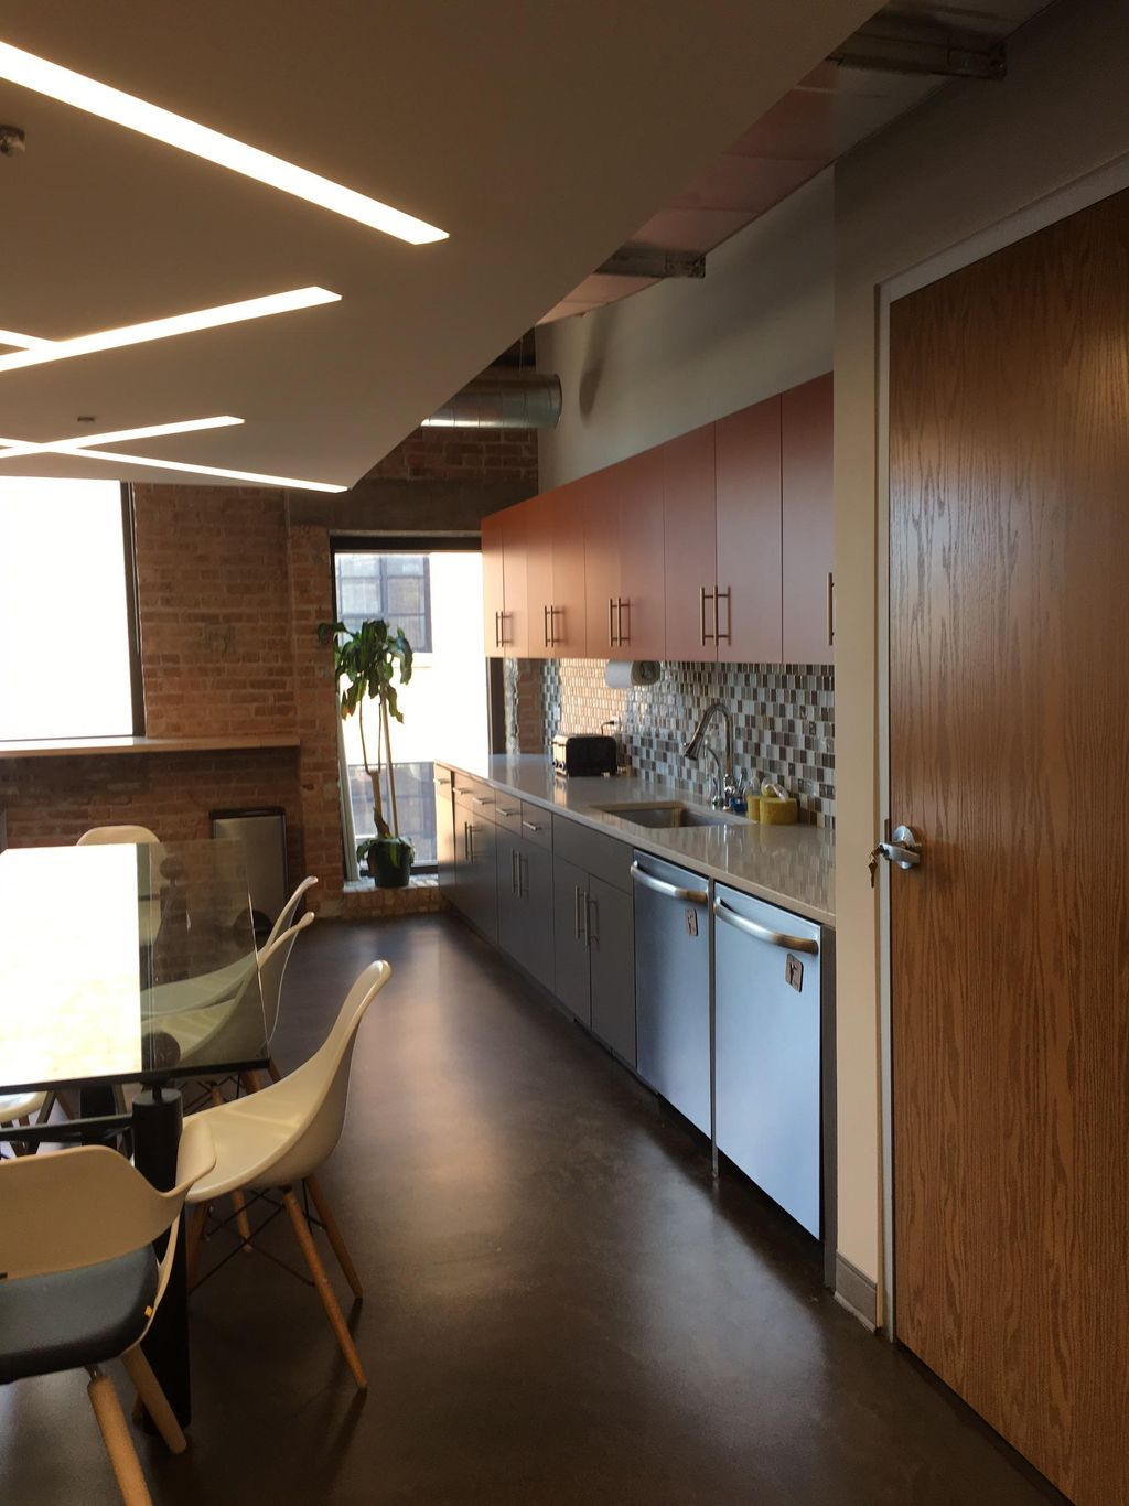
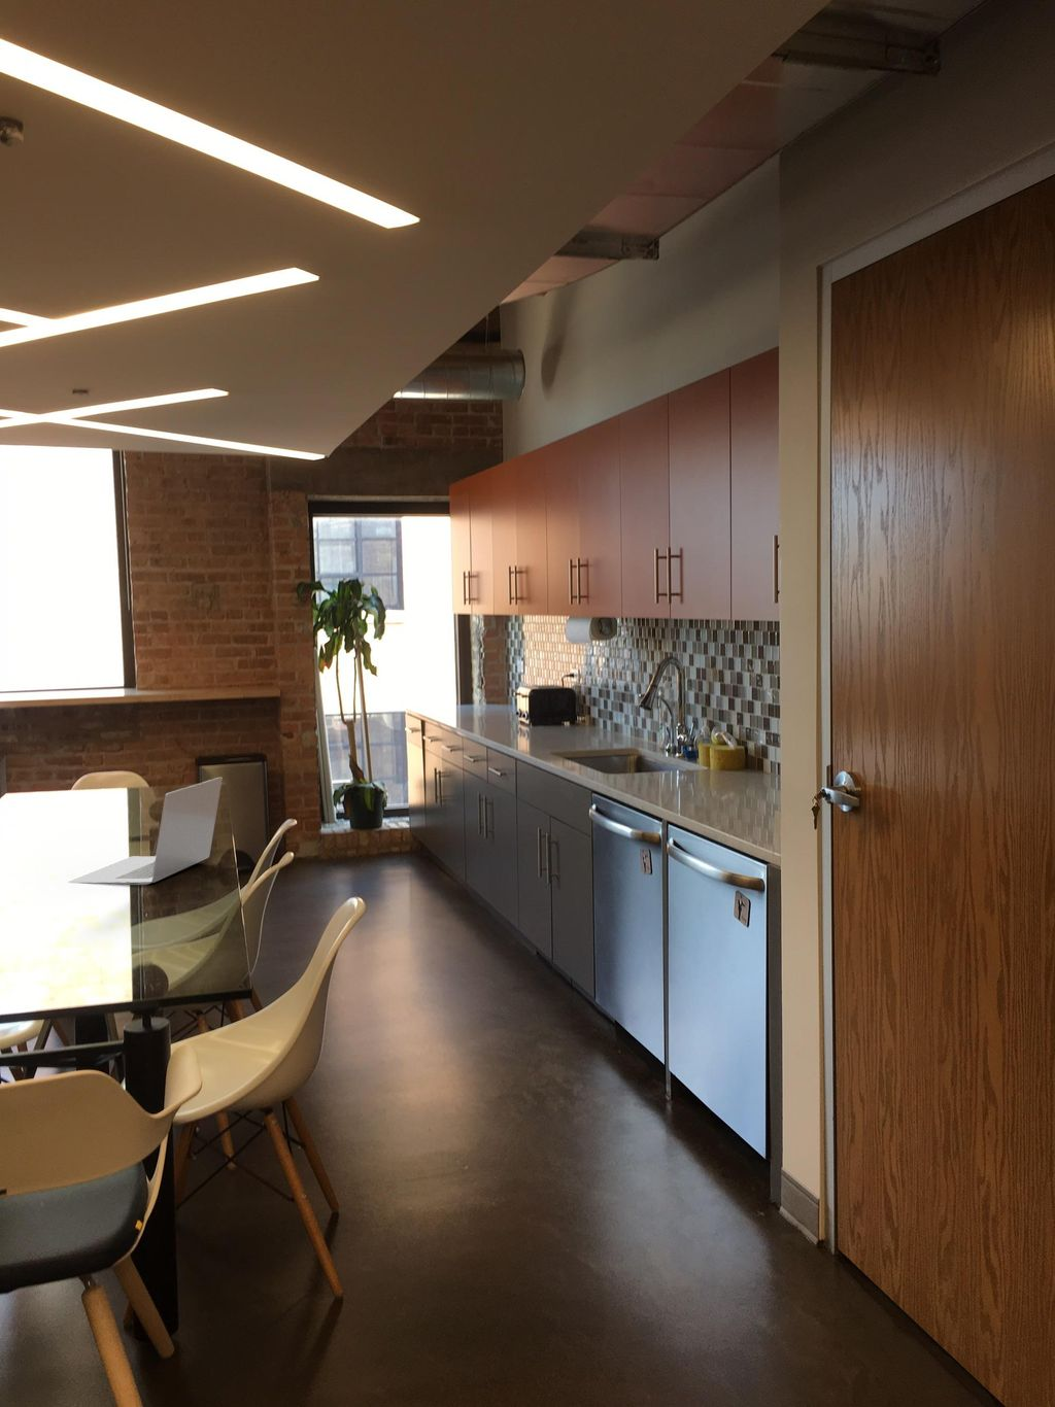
+ laptop [68,776,224,886]
